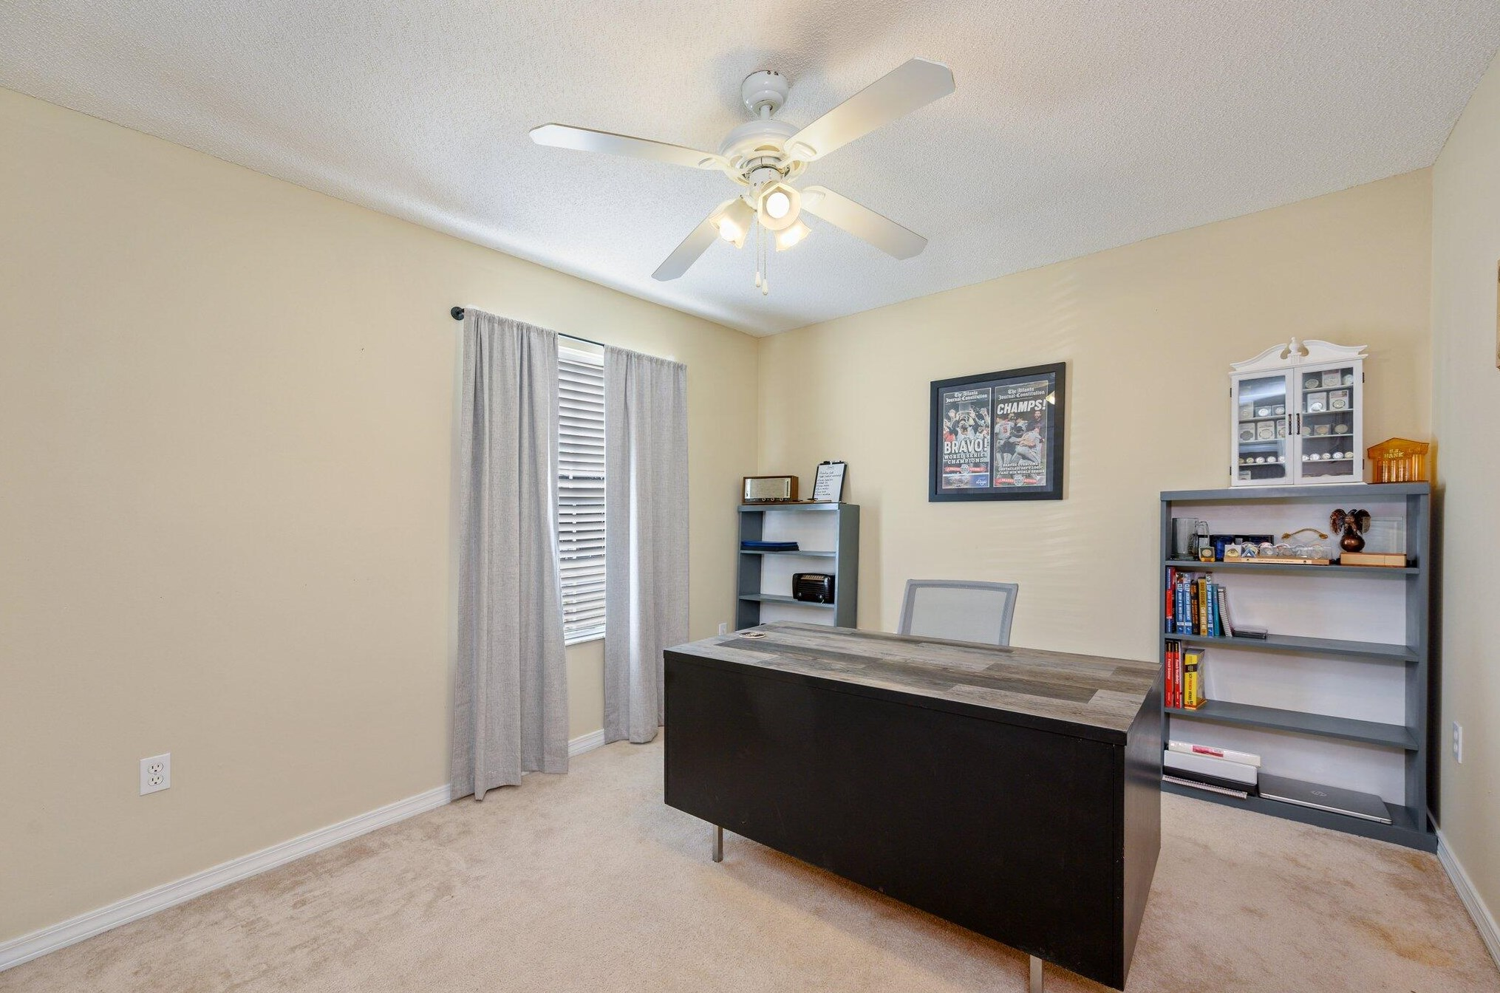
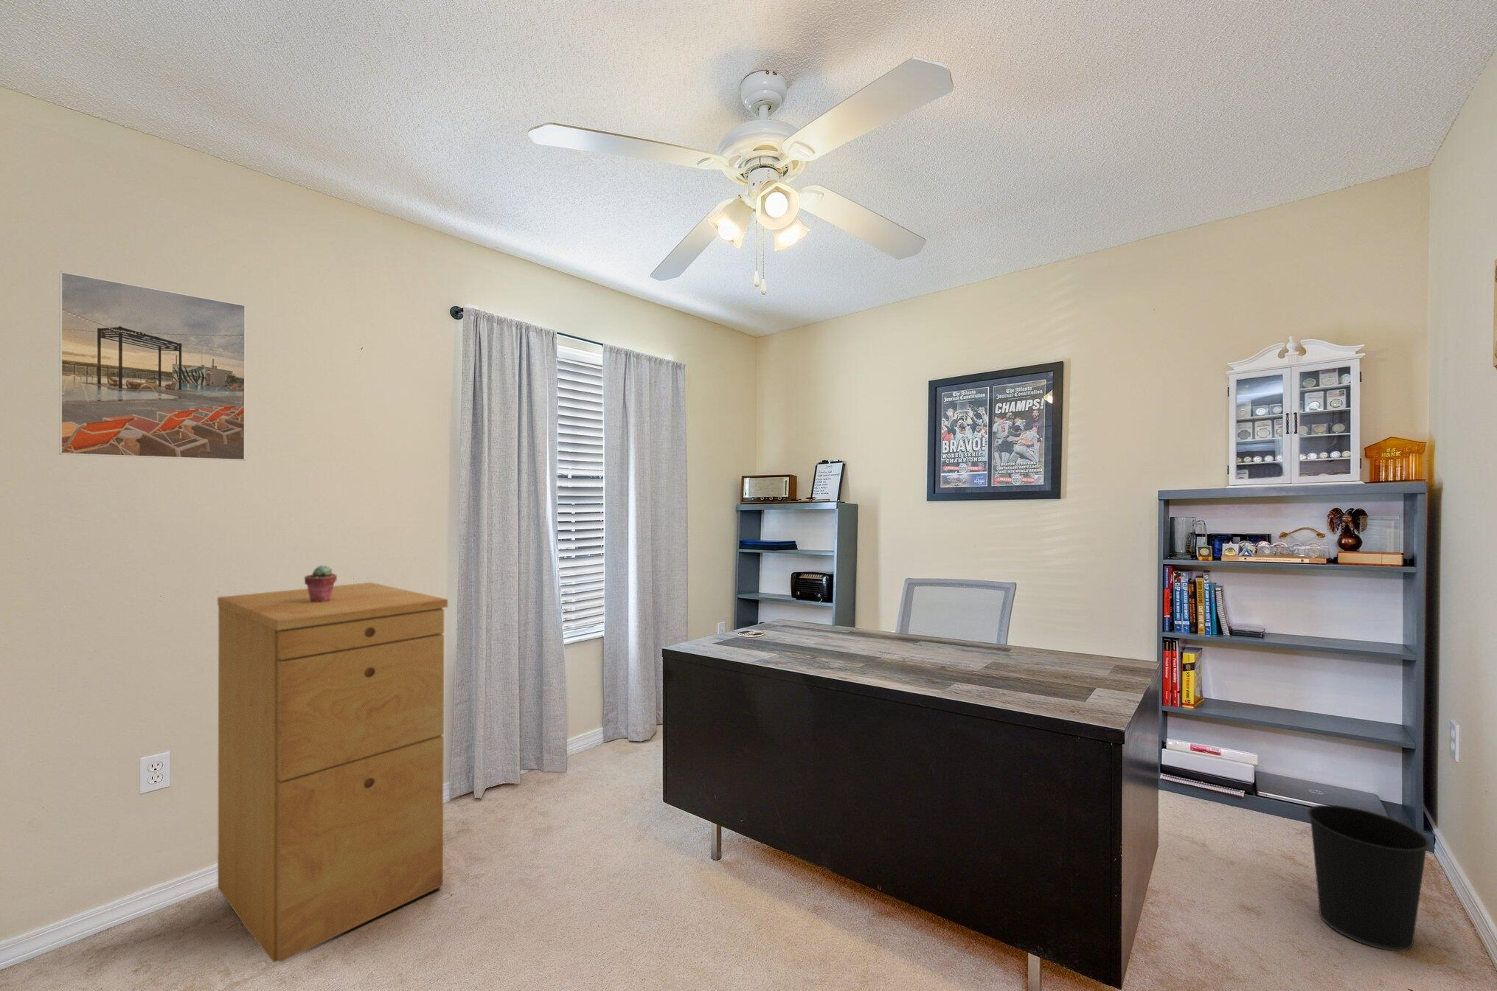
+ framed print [59,271,247,461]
+ filing cabinet [217,582,449,963]
+ wastebasket [1307,804,1431,952]
+ potted succulent [304,564,337,603]
